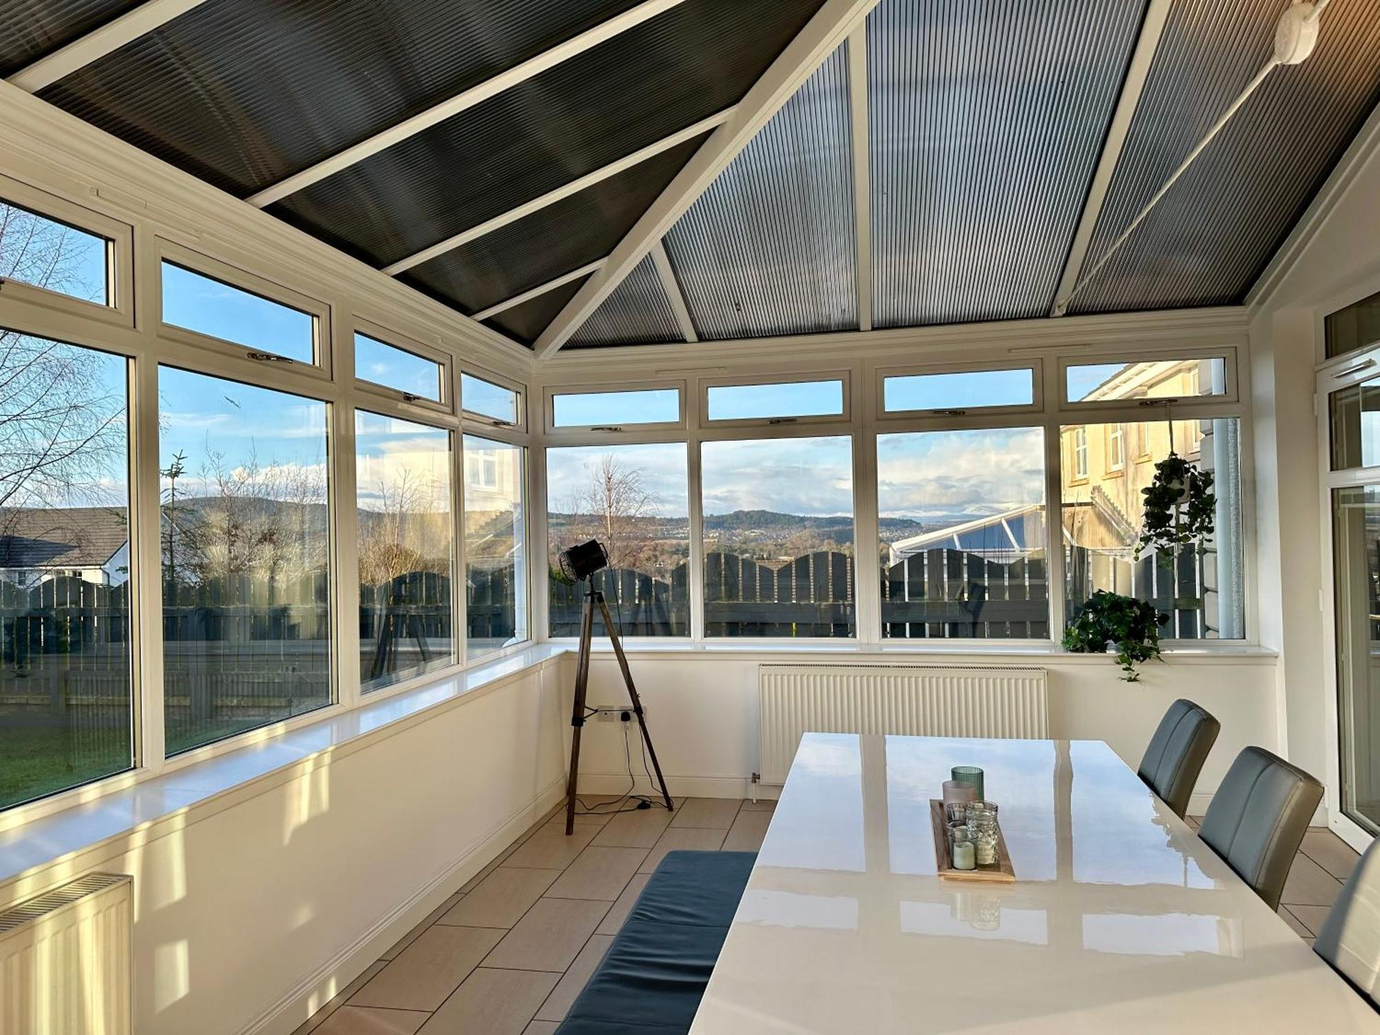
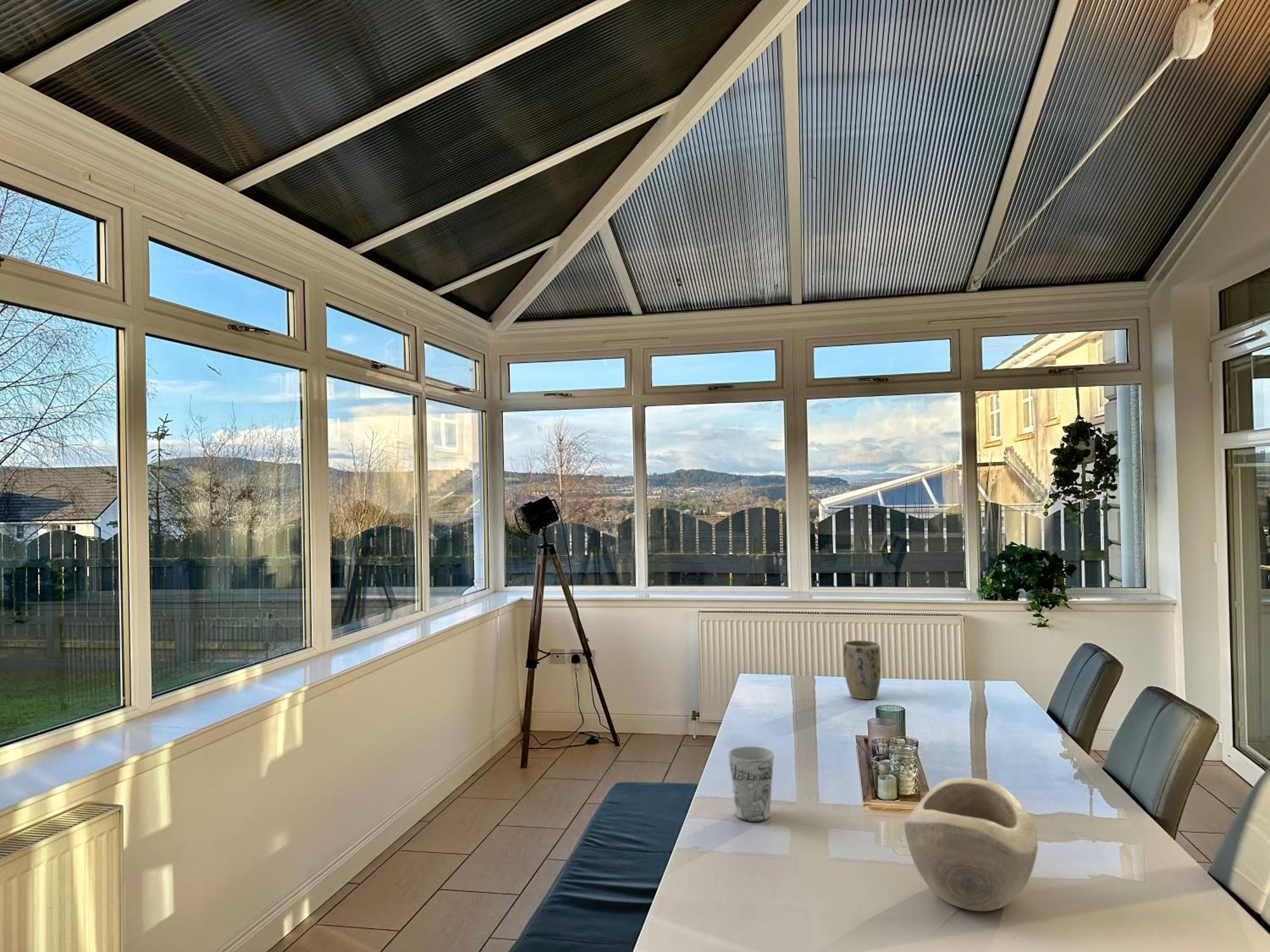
+ cup [728,746,775,823]
+ plant pot [843,640,881,700]
+ decorative bowl [904,777,1039,912]
